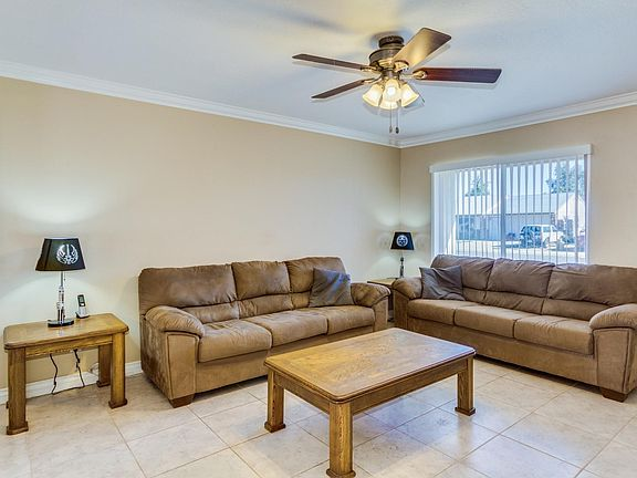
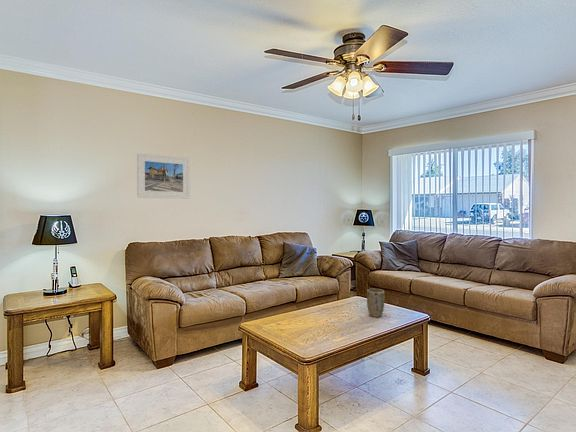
+ plant pot [366,288,385,318]
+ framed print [136,152,191,200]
